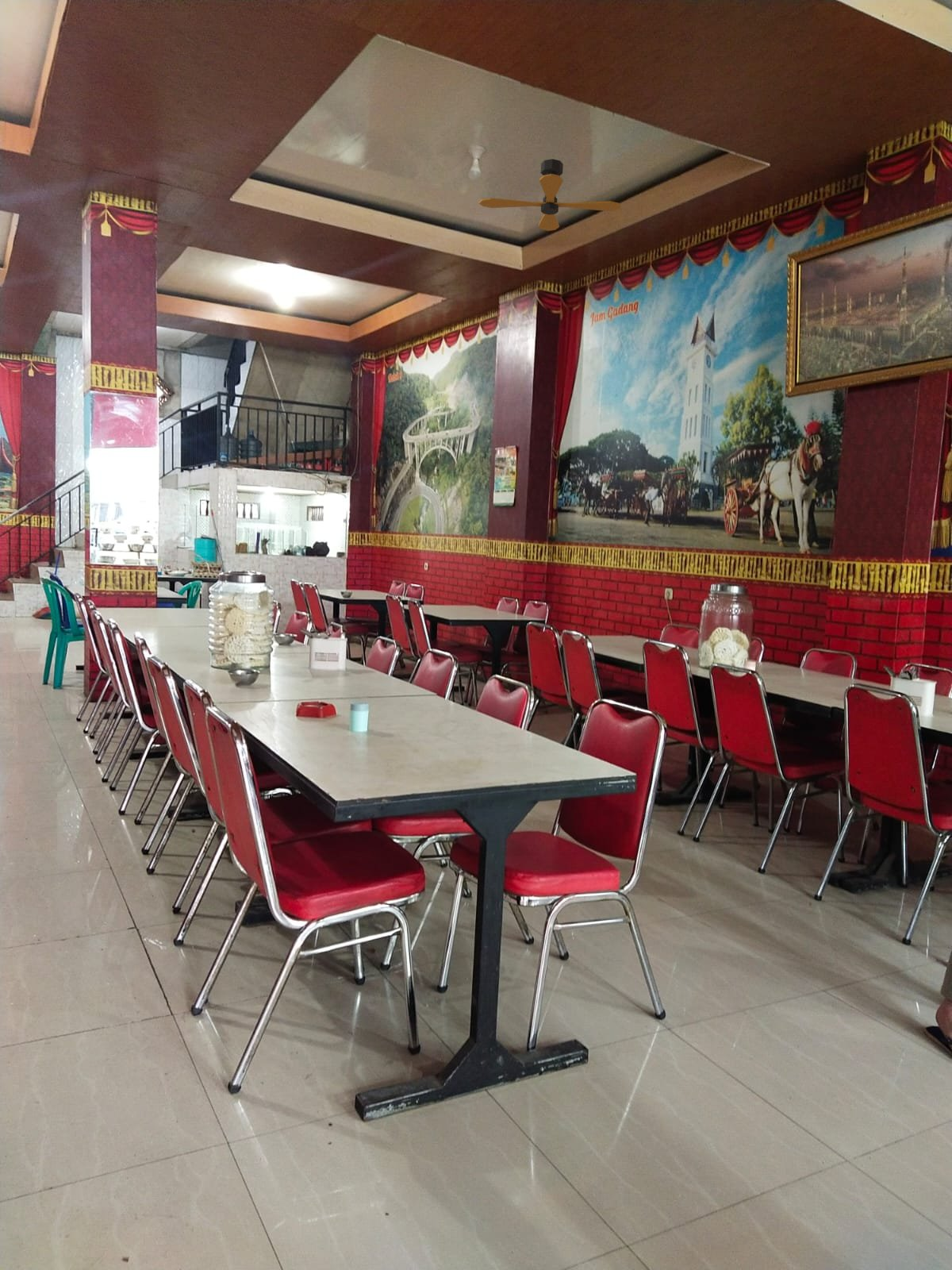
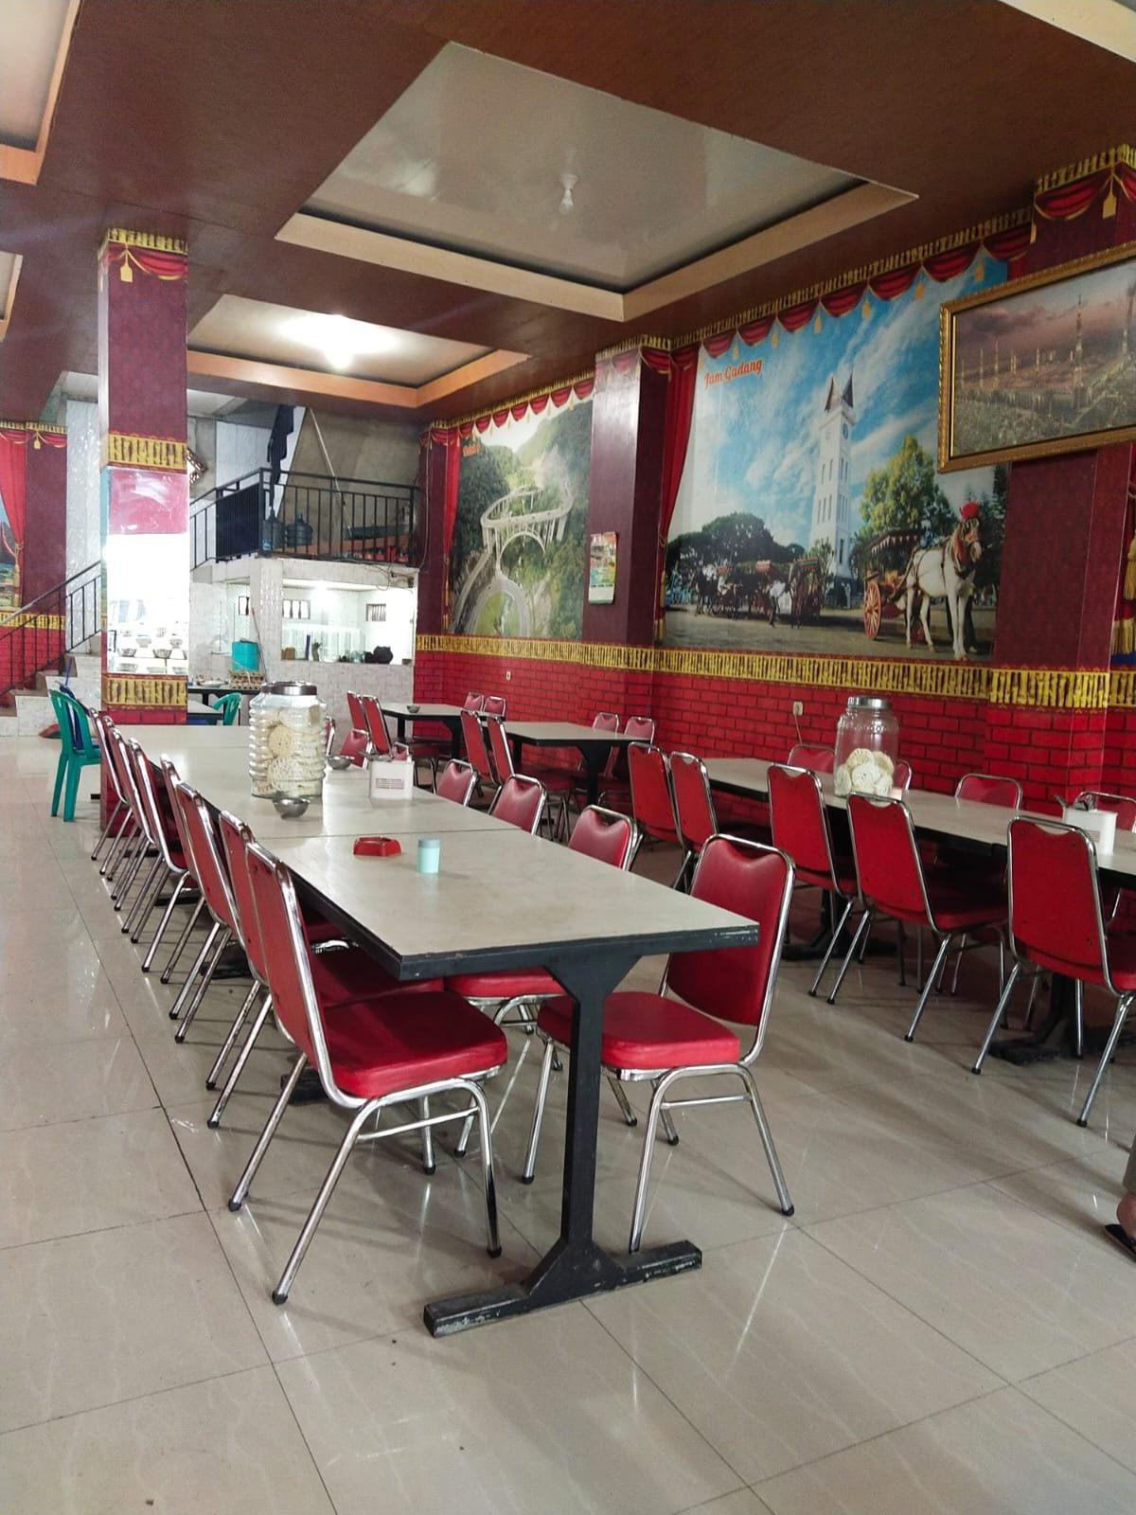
- ceiling fan [478,158,622,232]
